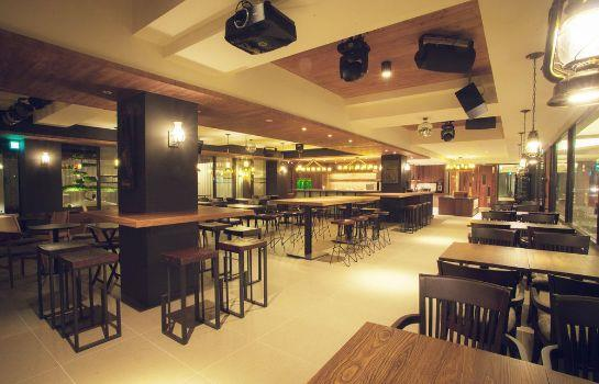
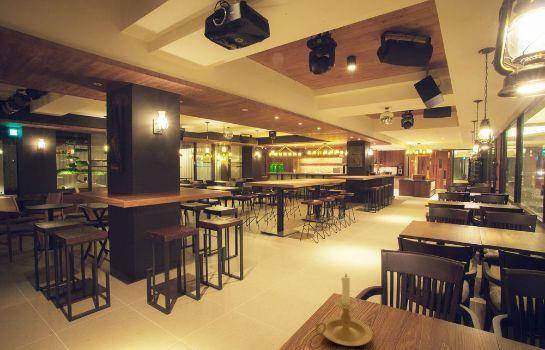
+ candle holder [314,273,374,347]
